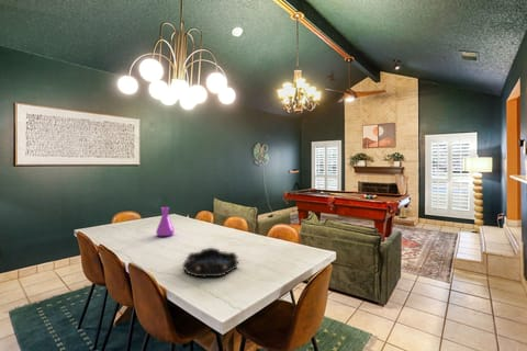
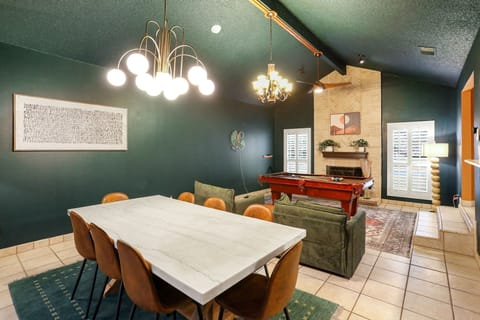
- vase [155,206,176,238]
- decorative bowl [181,247,239,279]
